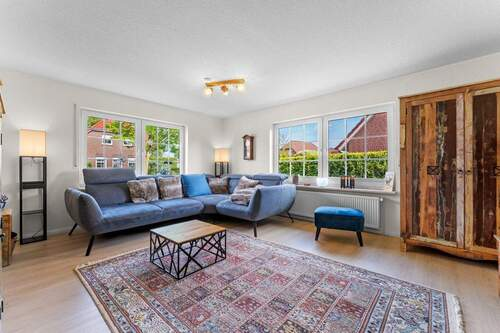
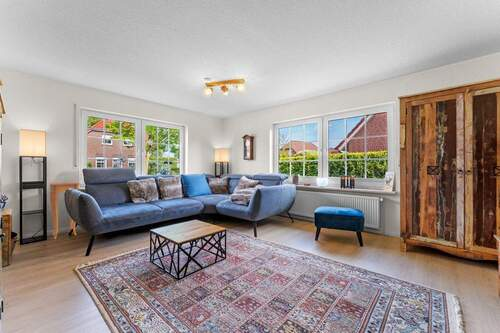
+ side table [49,181,81,240]
